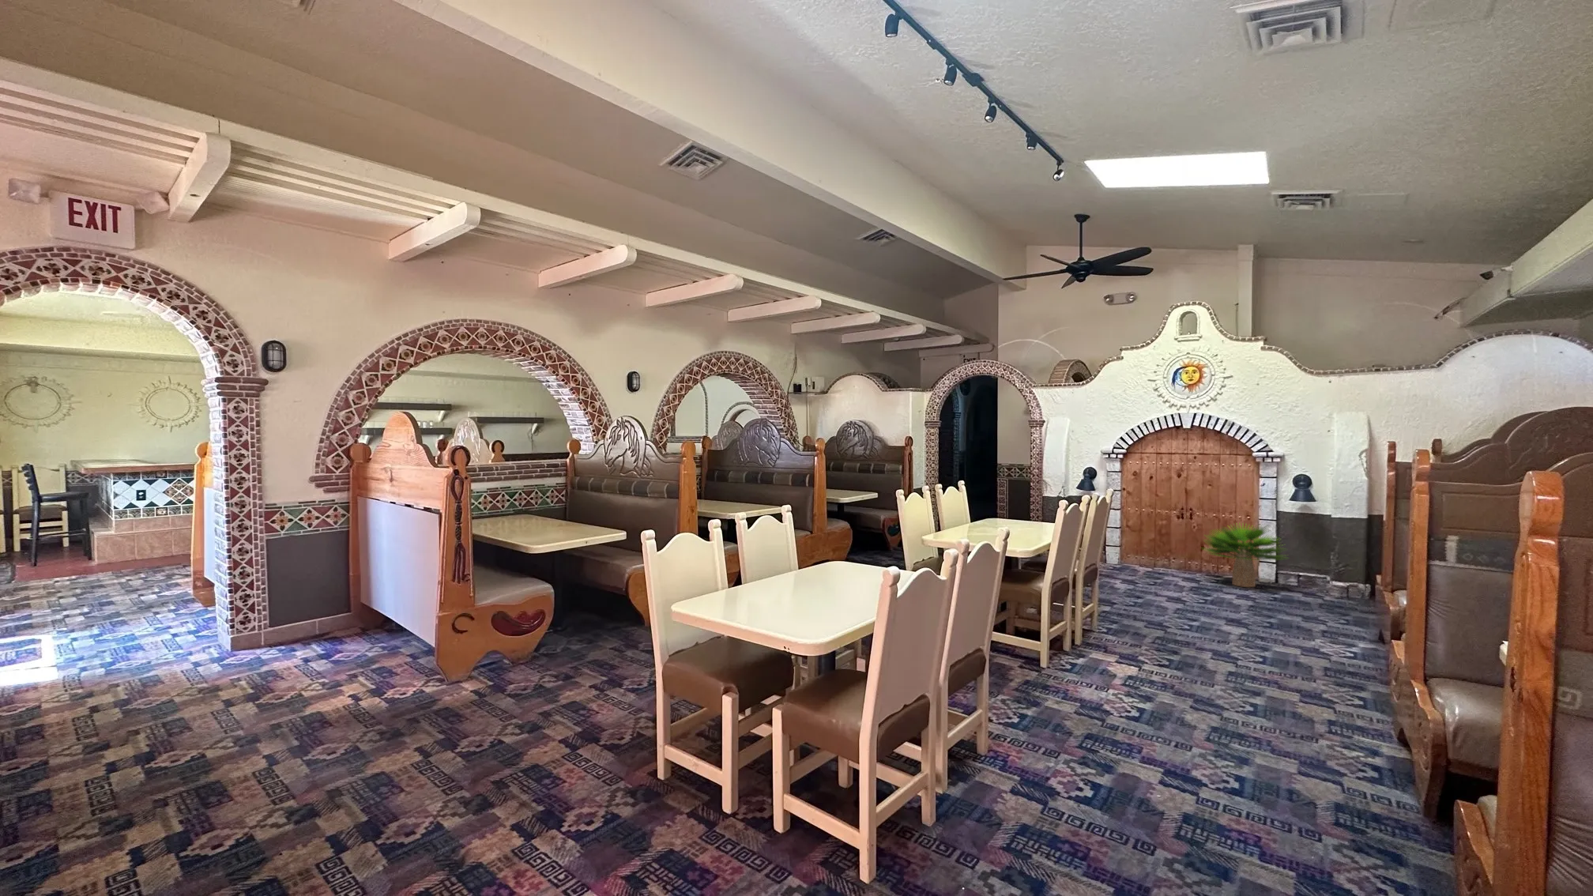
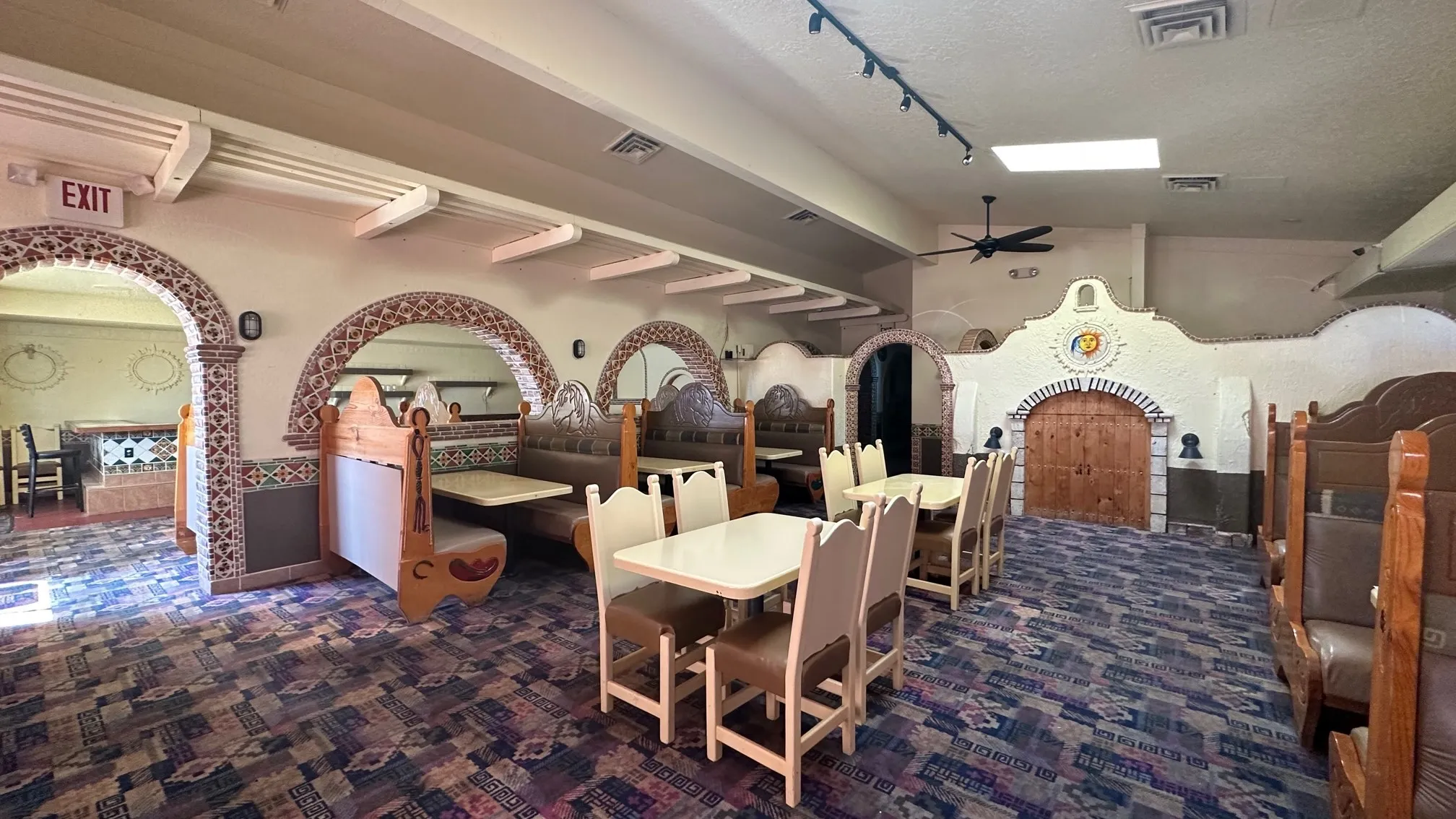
- potted plant [1200,522,1290,587]
